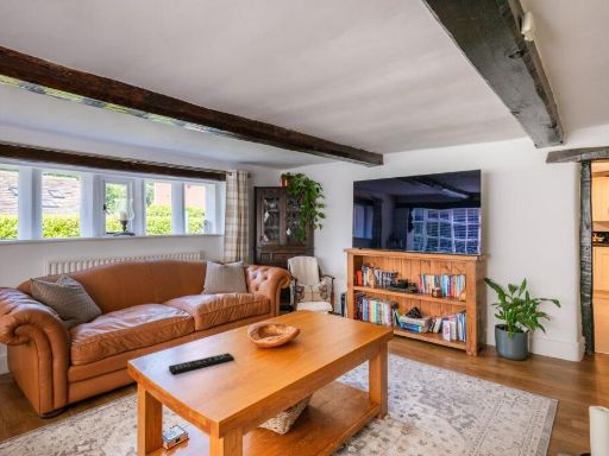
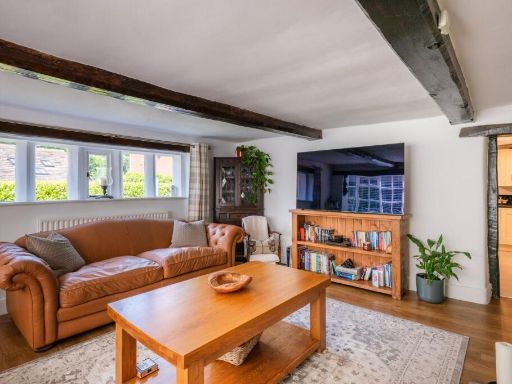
- remote control [168,352,236,375]
